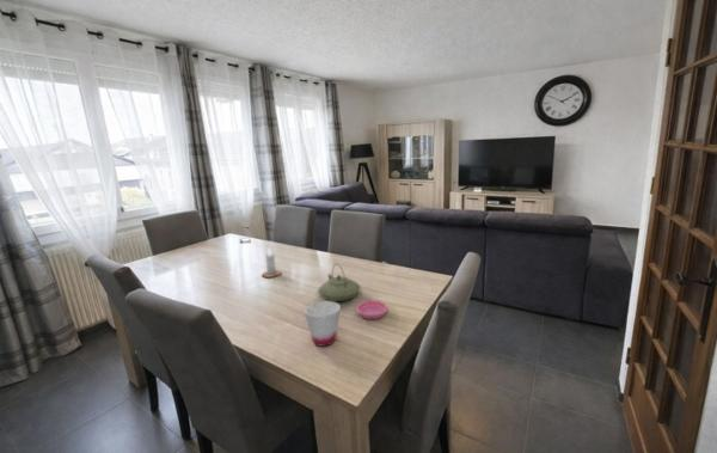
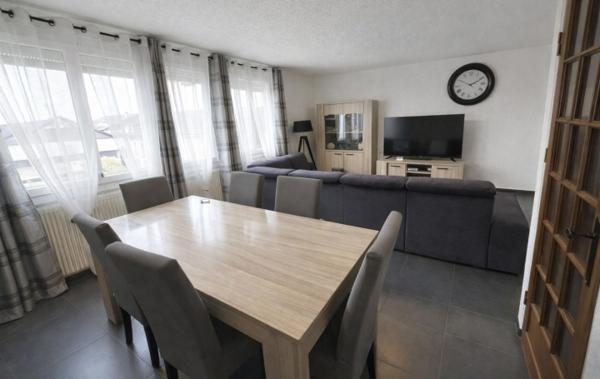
- saucer [355,299,388,320]
- cup [302,300,342,348]
- teapot [317,262,362,302]
- candle [261,246,283,278]
